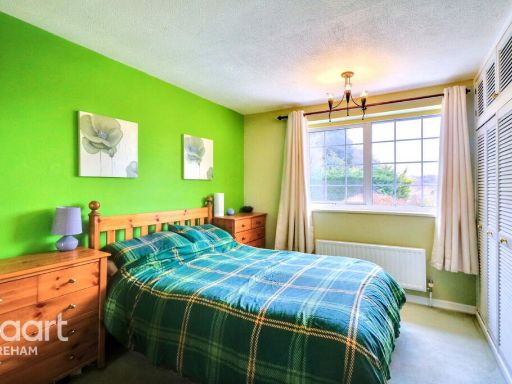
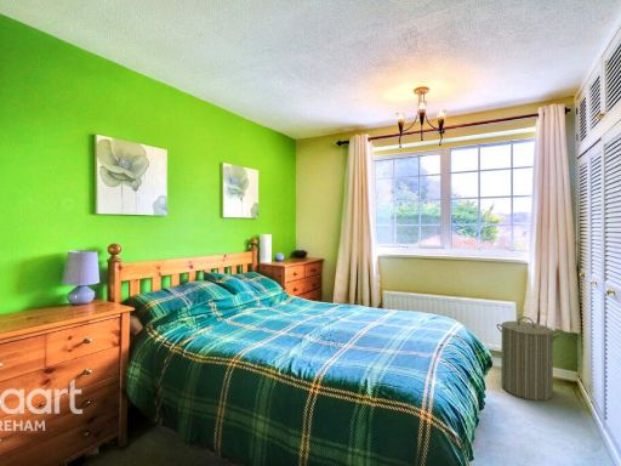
+ laundry hamper [495,316,562,402]
